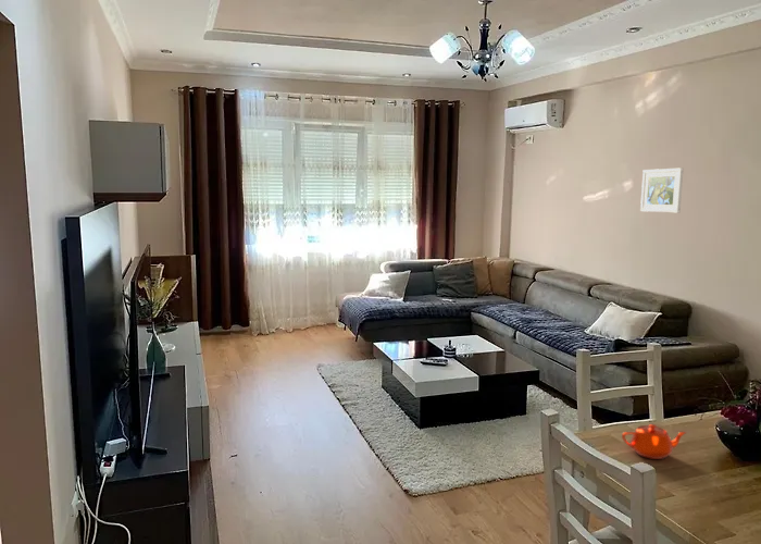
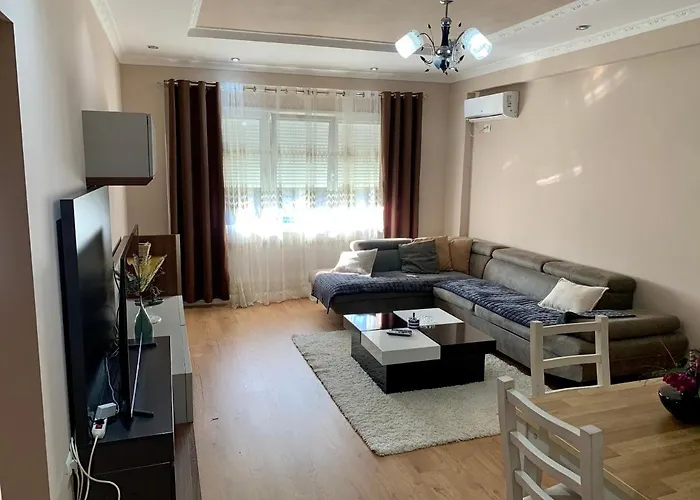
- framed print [639,166,685,214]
- teapot [621,423,688,460]
